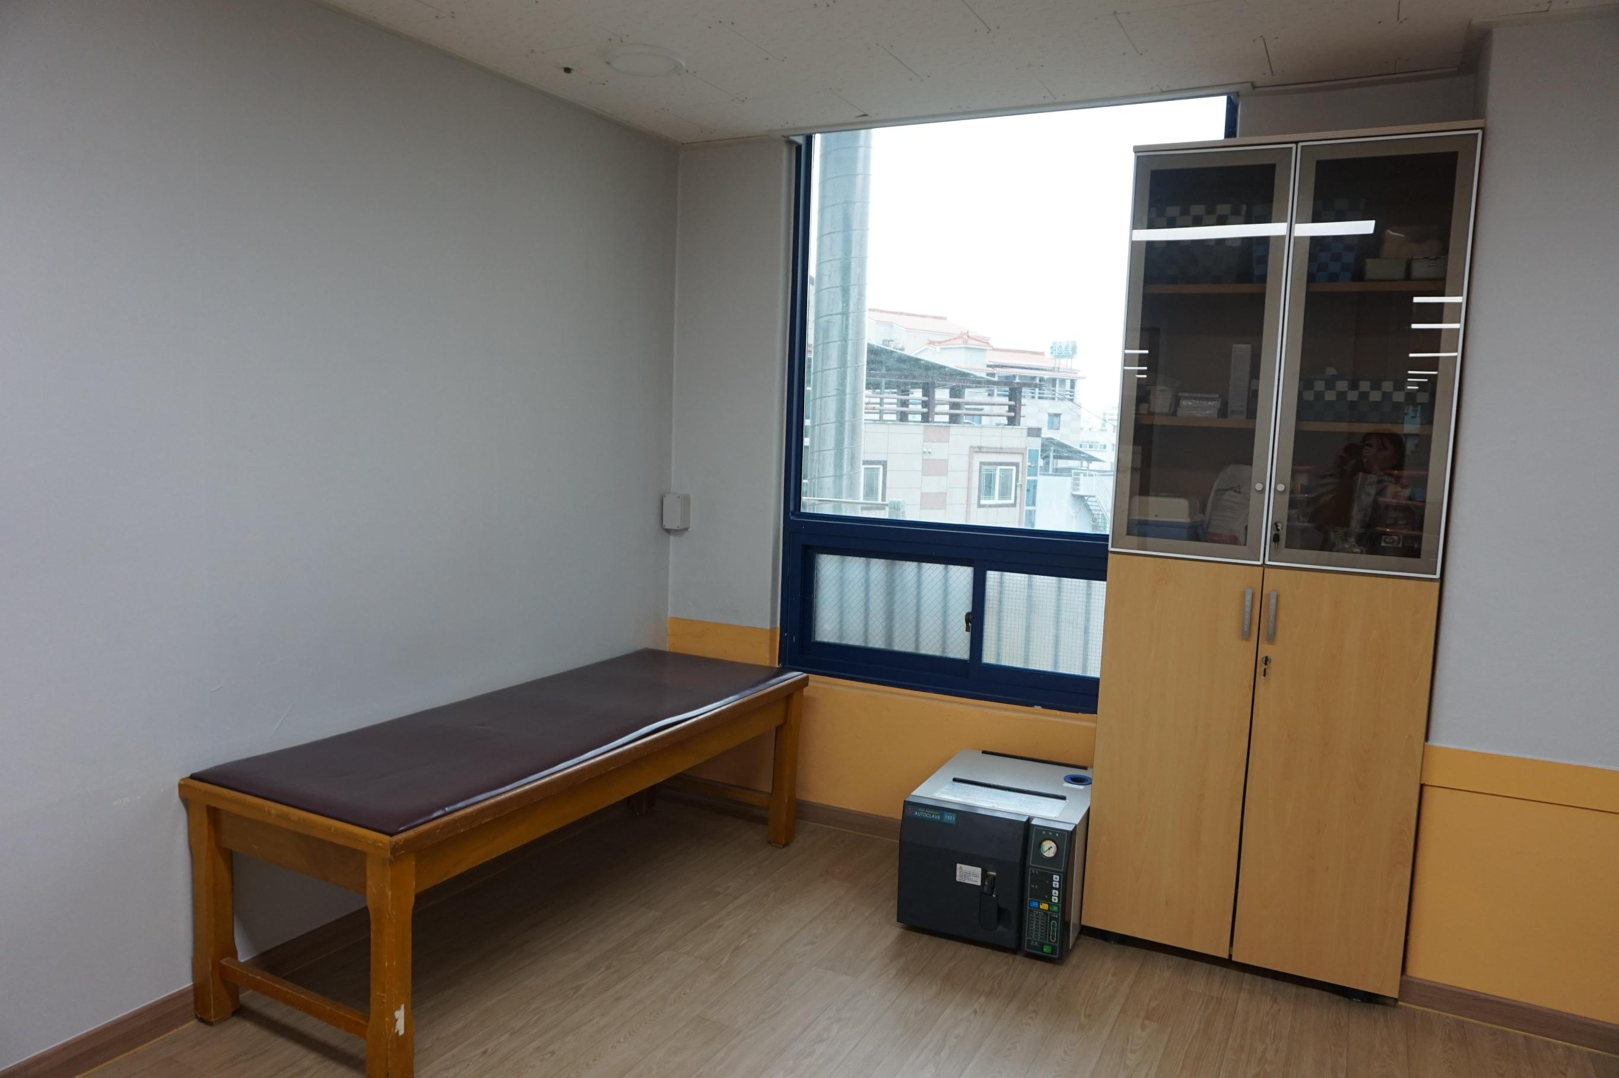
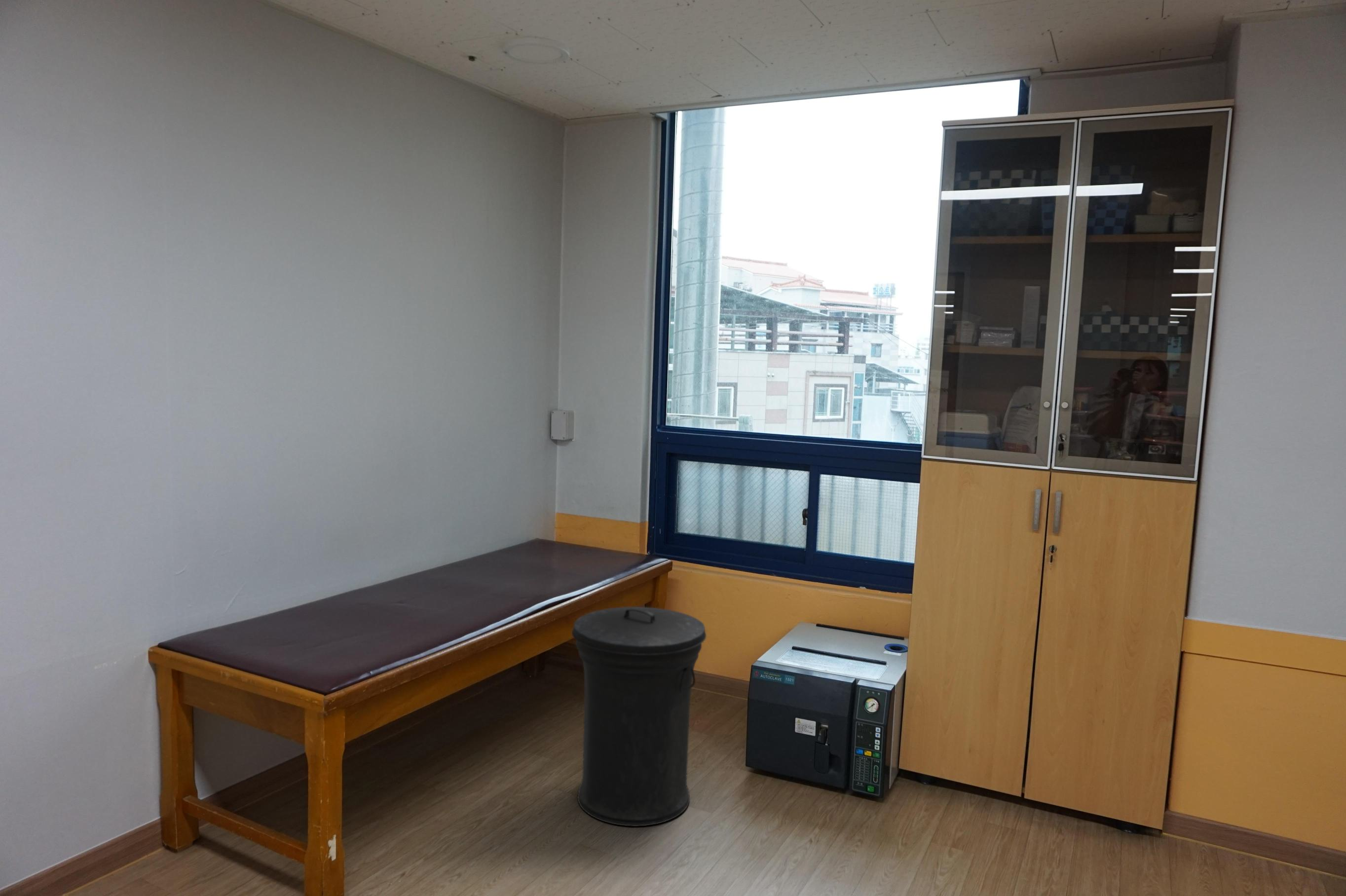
+ trash can [571,606,707,827]
